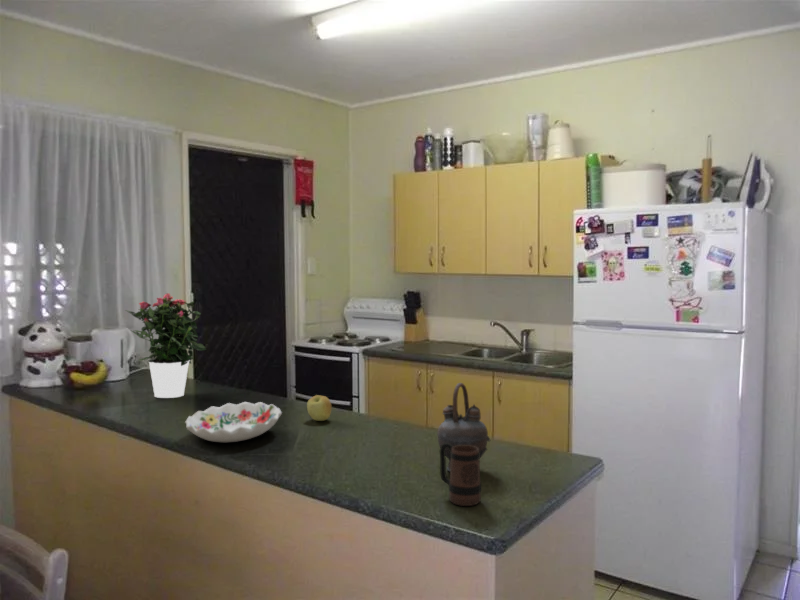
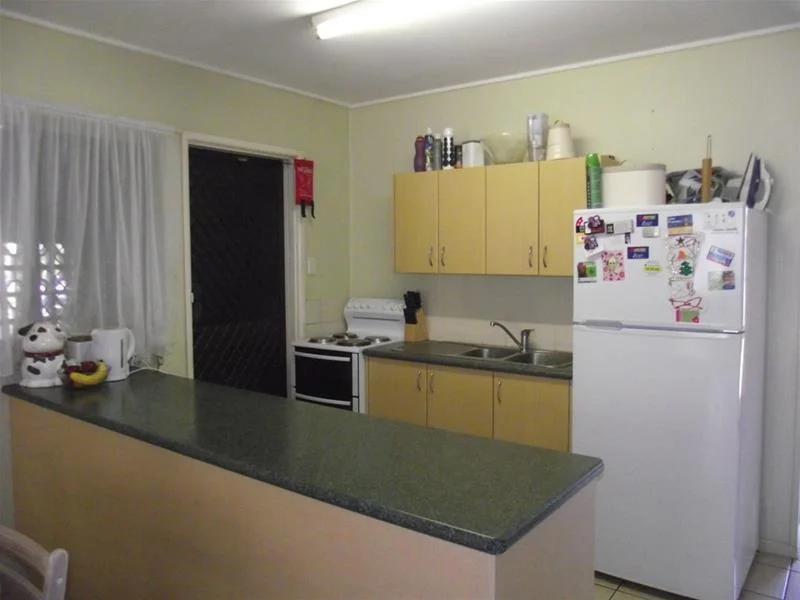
- teapot [436,382,491,472]
- potted flower [124,292,207,399]
- mug [439,443,482,507]
- decorative bowl [184,401,283,443]
- apple [306,394,333,422]
